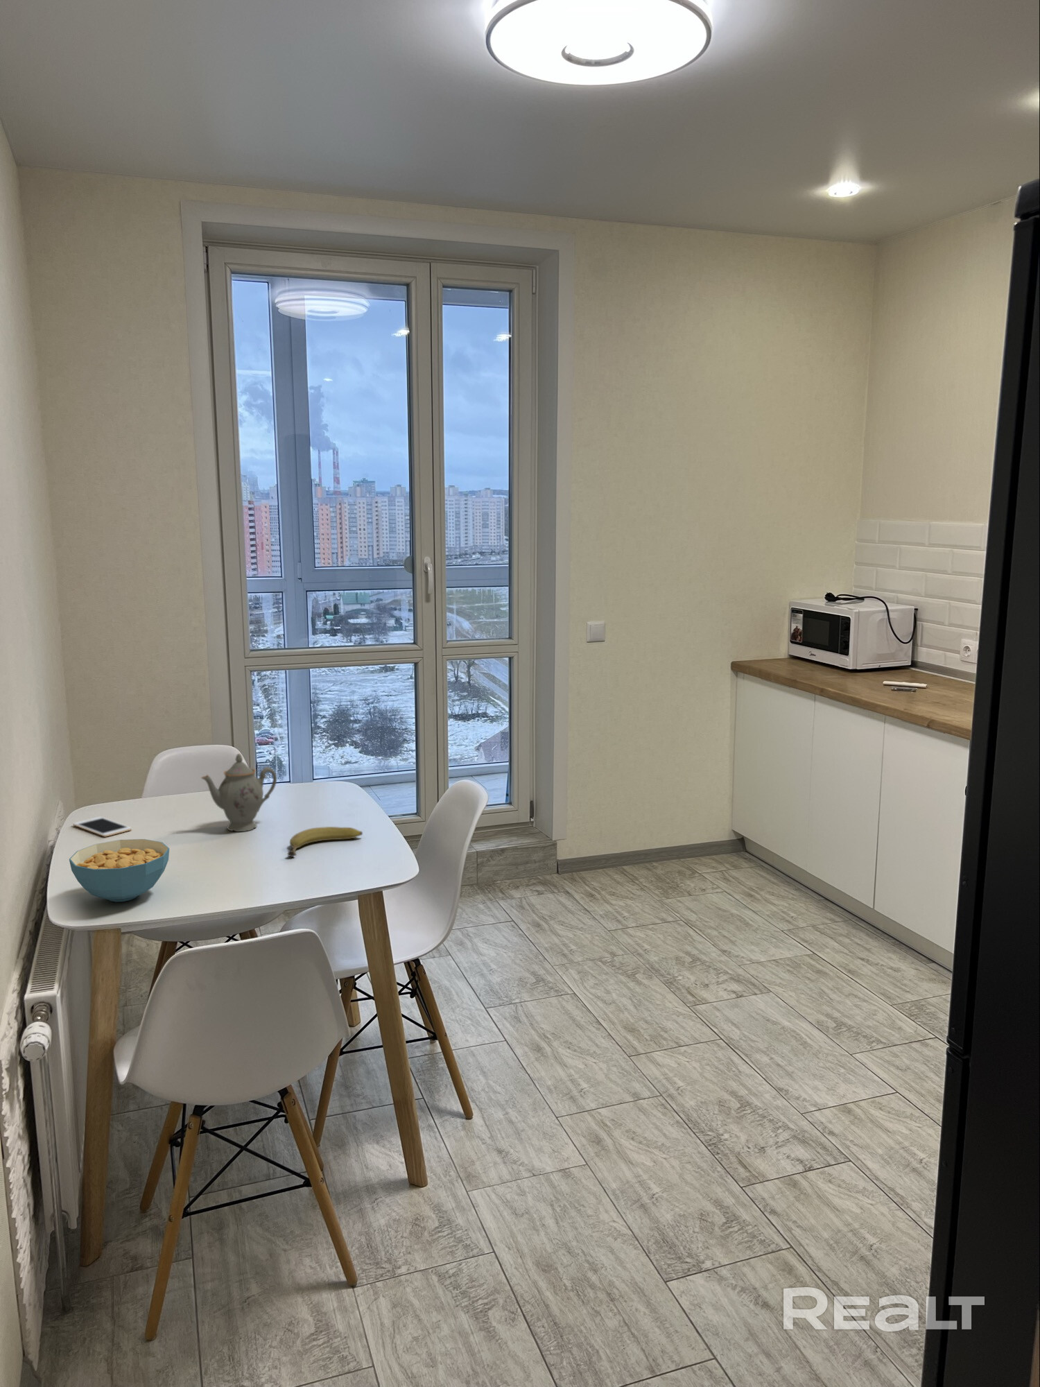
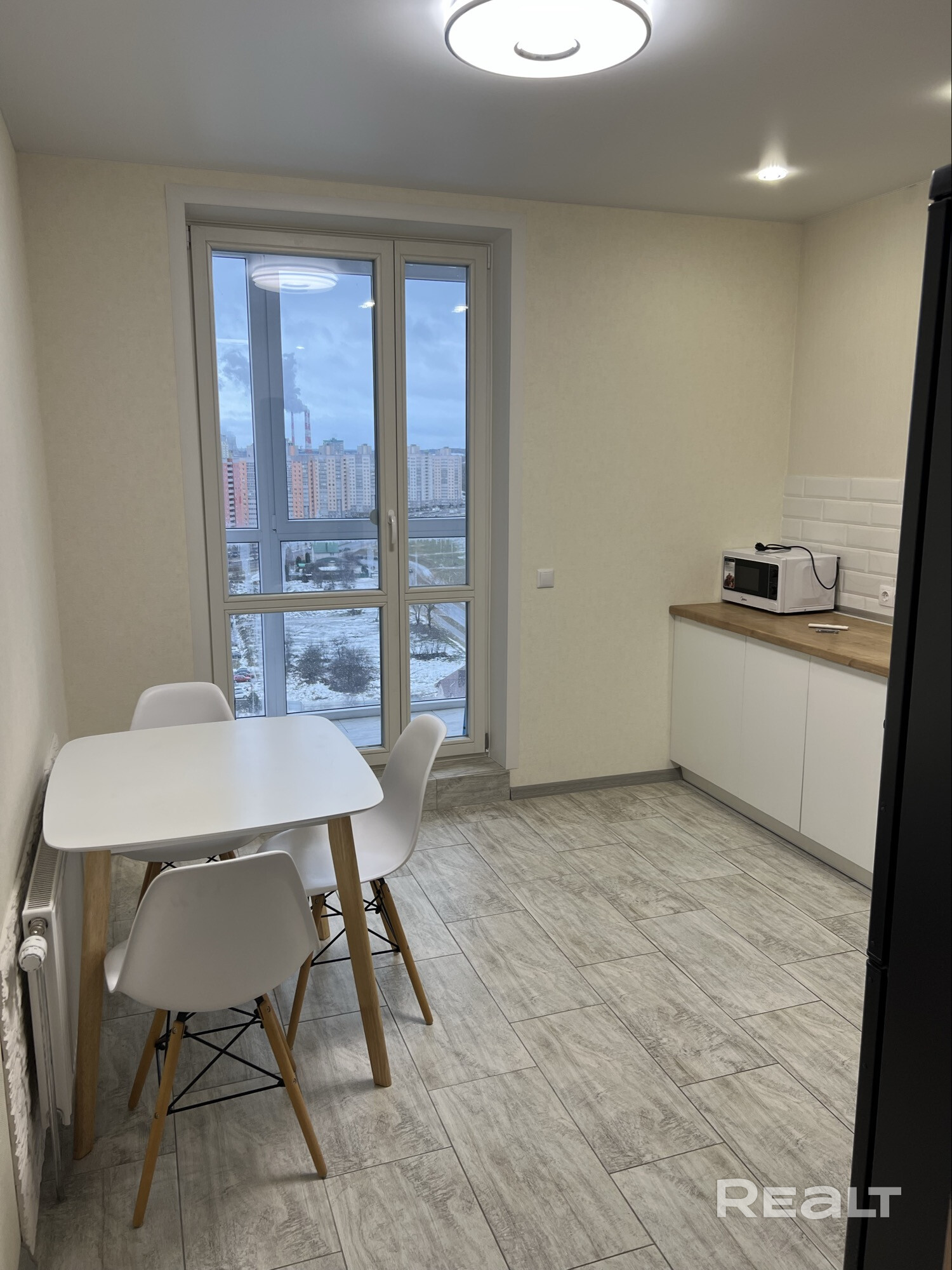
- chinaware [200,752,277,832]
- cell phone [72,816,132,838]
- cereal bowl [69,839,169,902]
- fruit [287,826,364,857]
